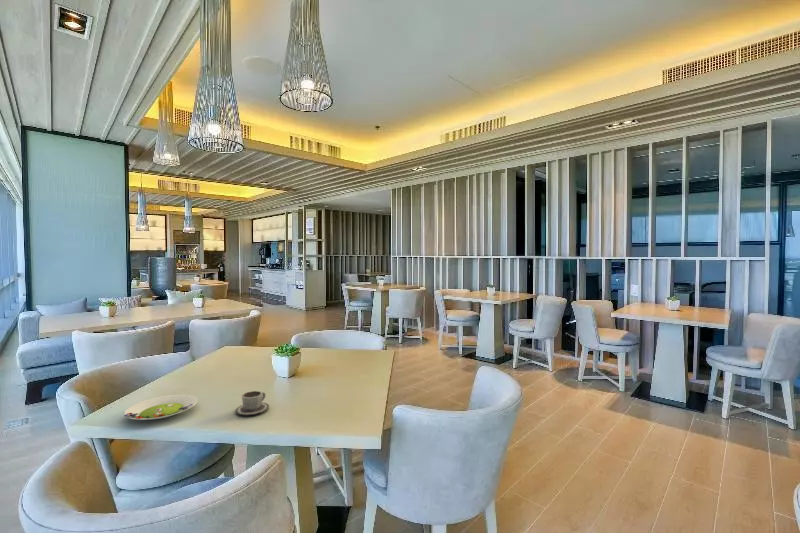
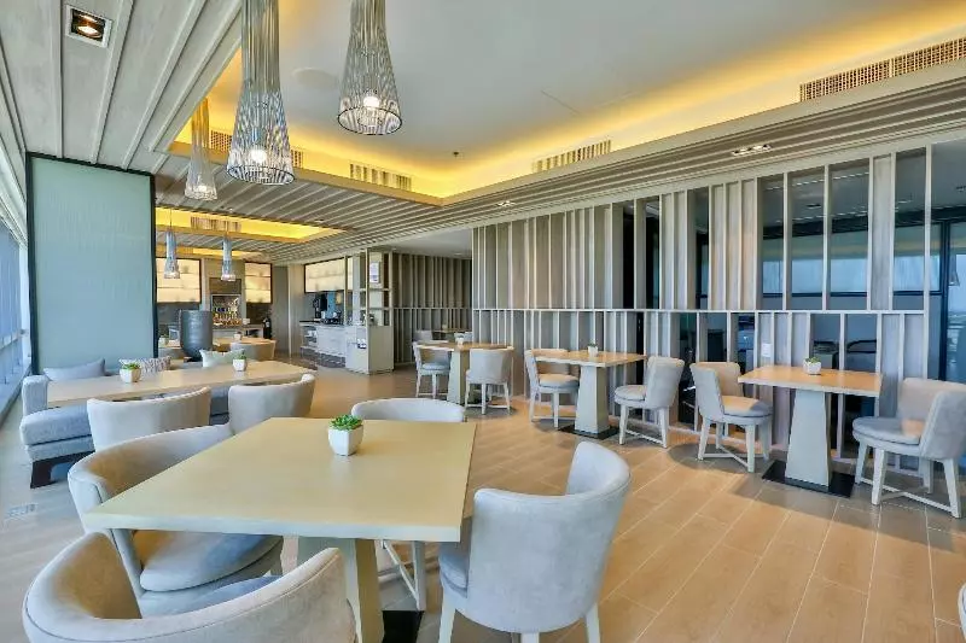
- cup [234,390,270,416]
- salad plate [123,394,198,421]
